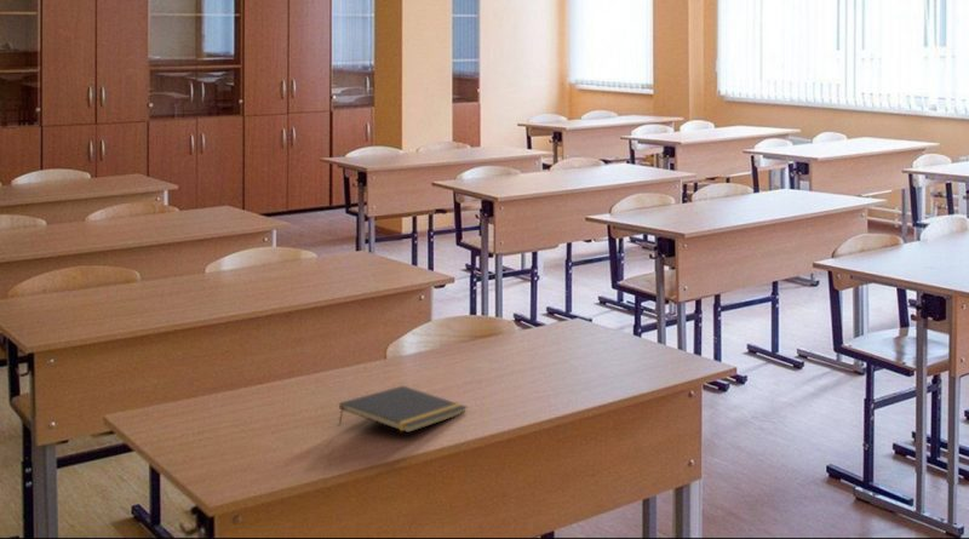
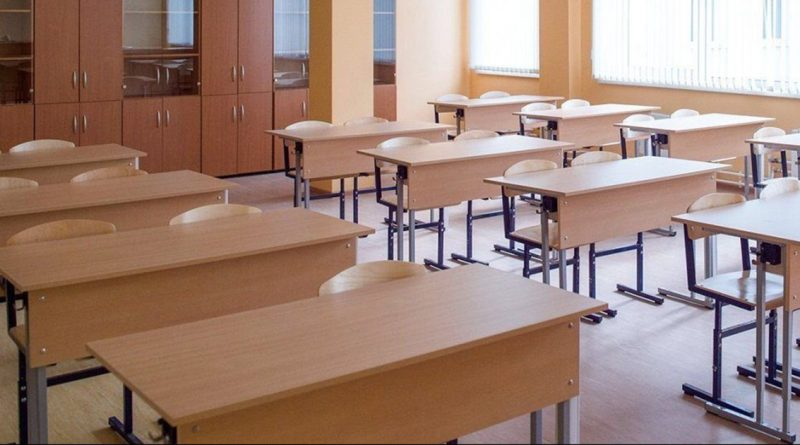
- notepad [338,385,469,434]
